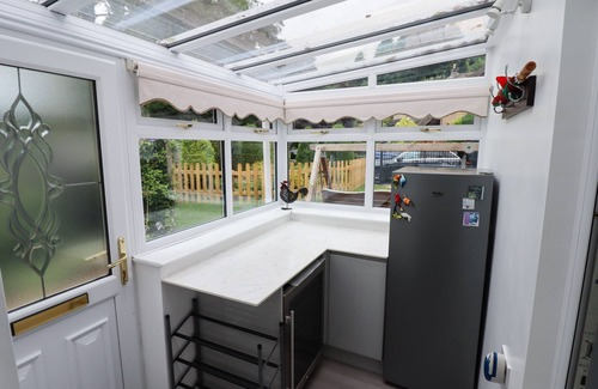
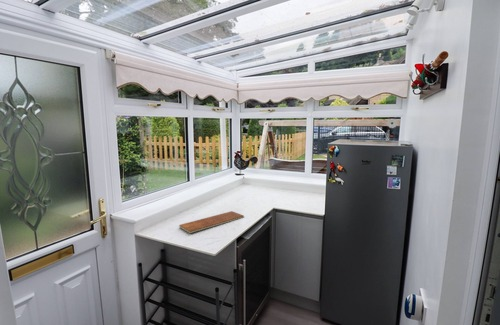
+ chopping board [178,210,245,234]
